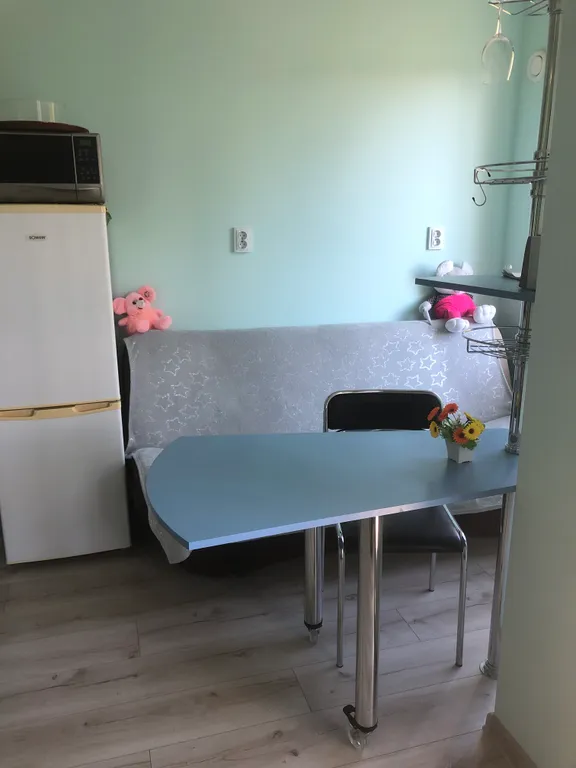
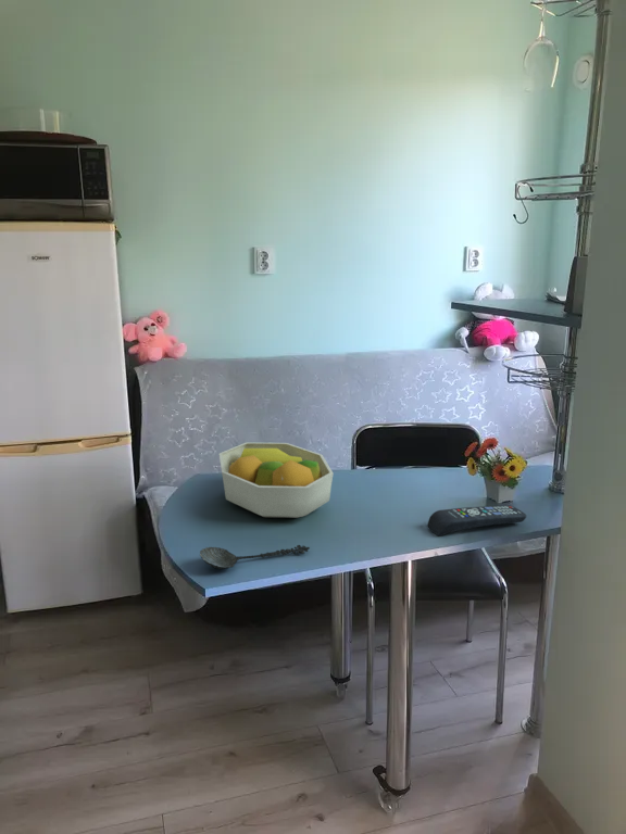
+ spoon [199,544,311,570]
+ fruit bowl [218,441,335,519]
+ remote control [426,504,527,536]
